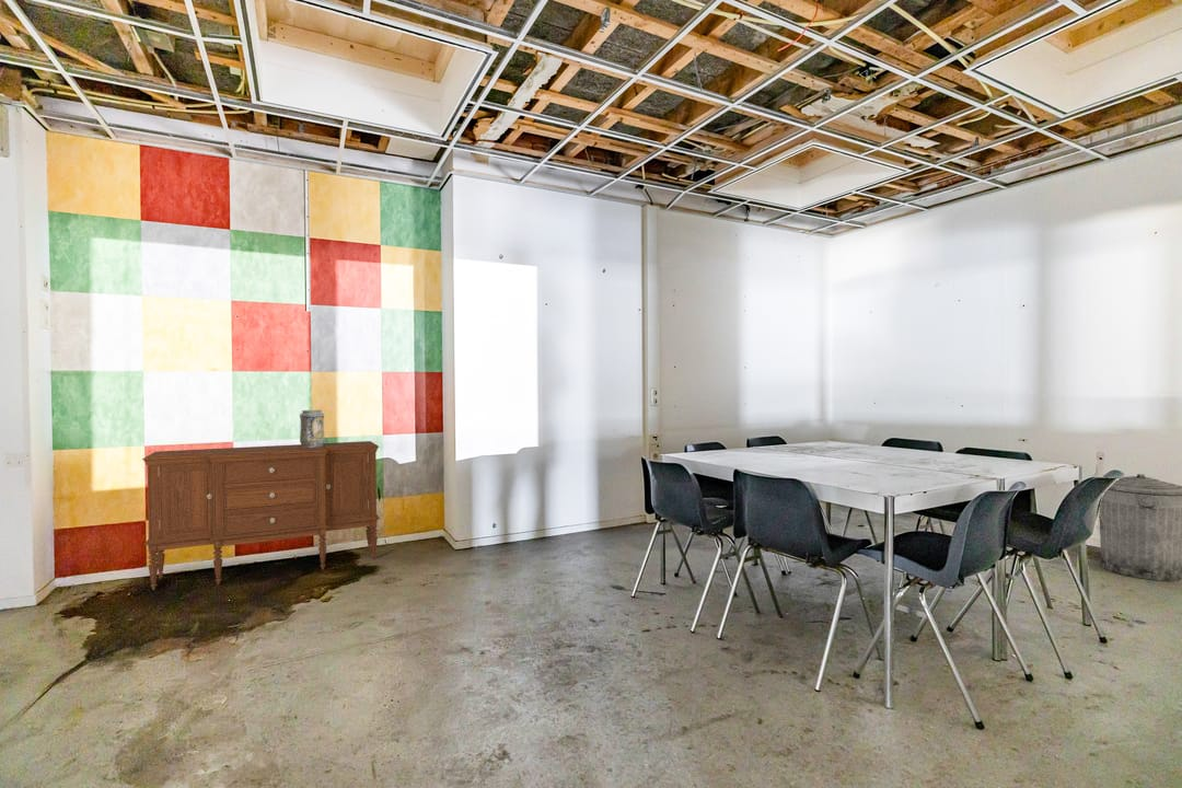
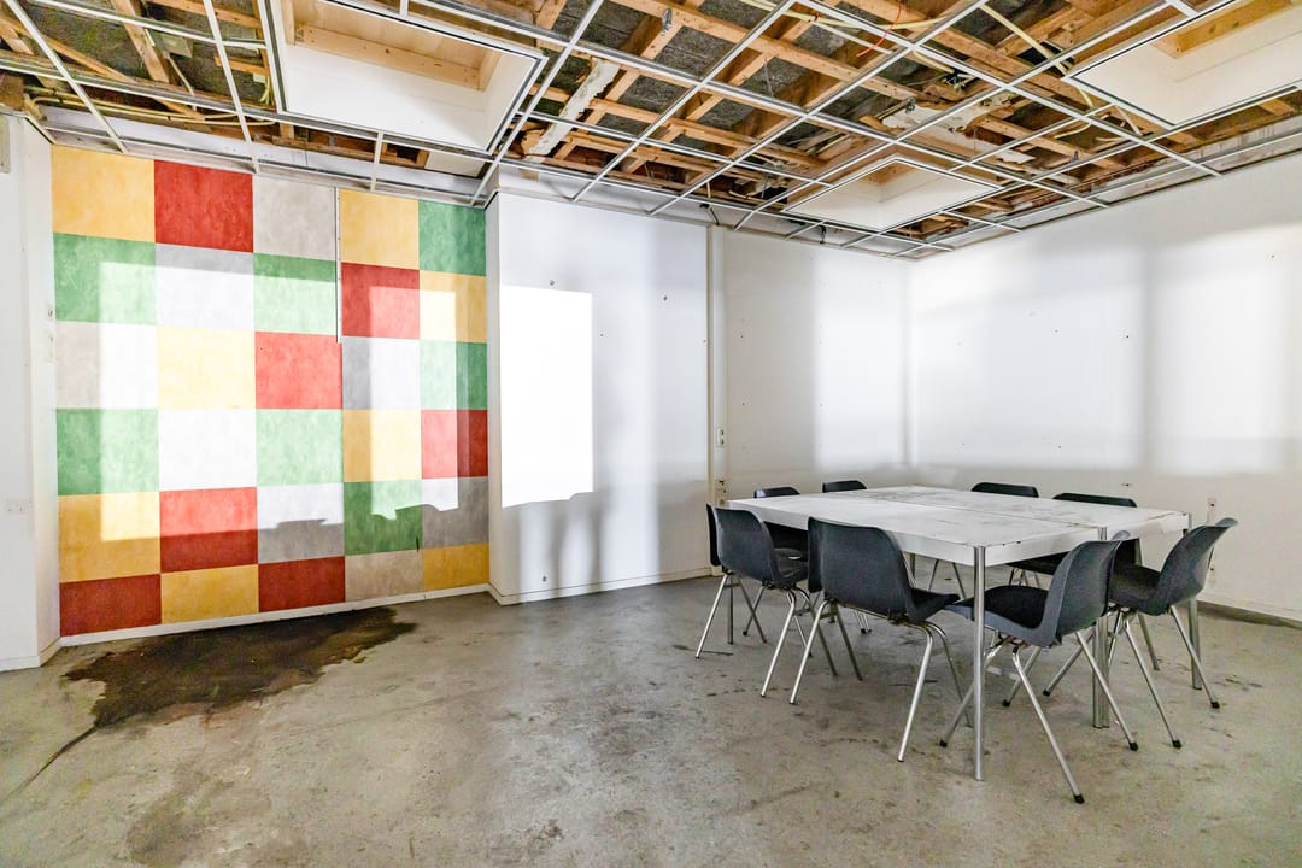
- sideboard [141,440,381,591]
- decorative vase [299,409,326,448]
- trash can [1098,473,1182,582]
